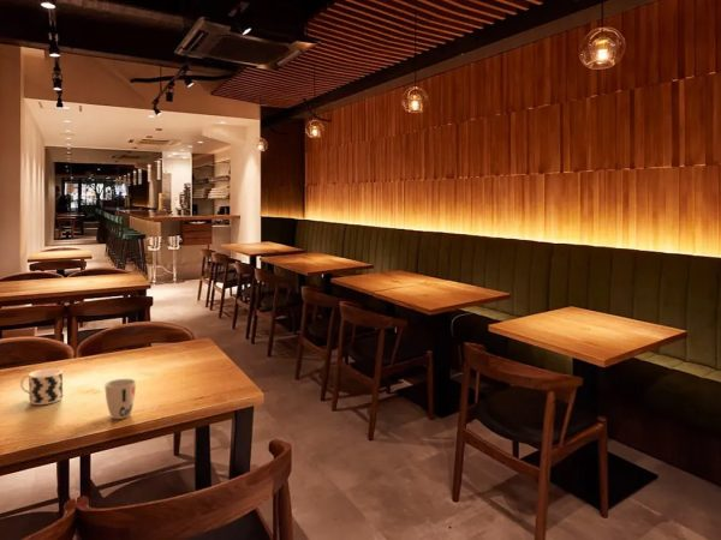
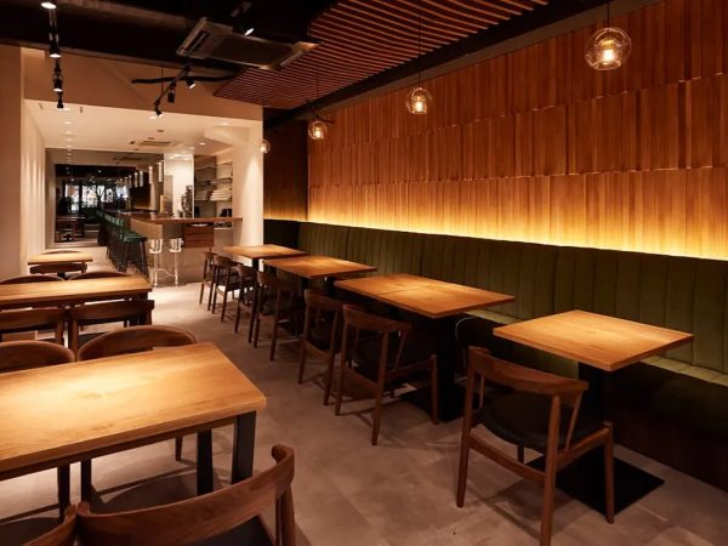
- cup [103,378,137,420]
- cup [19,367,64,406]
